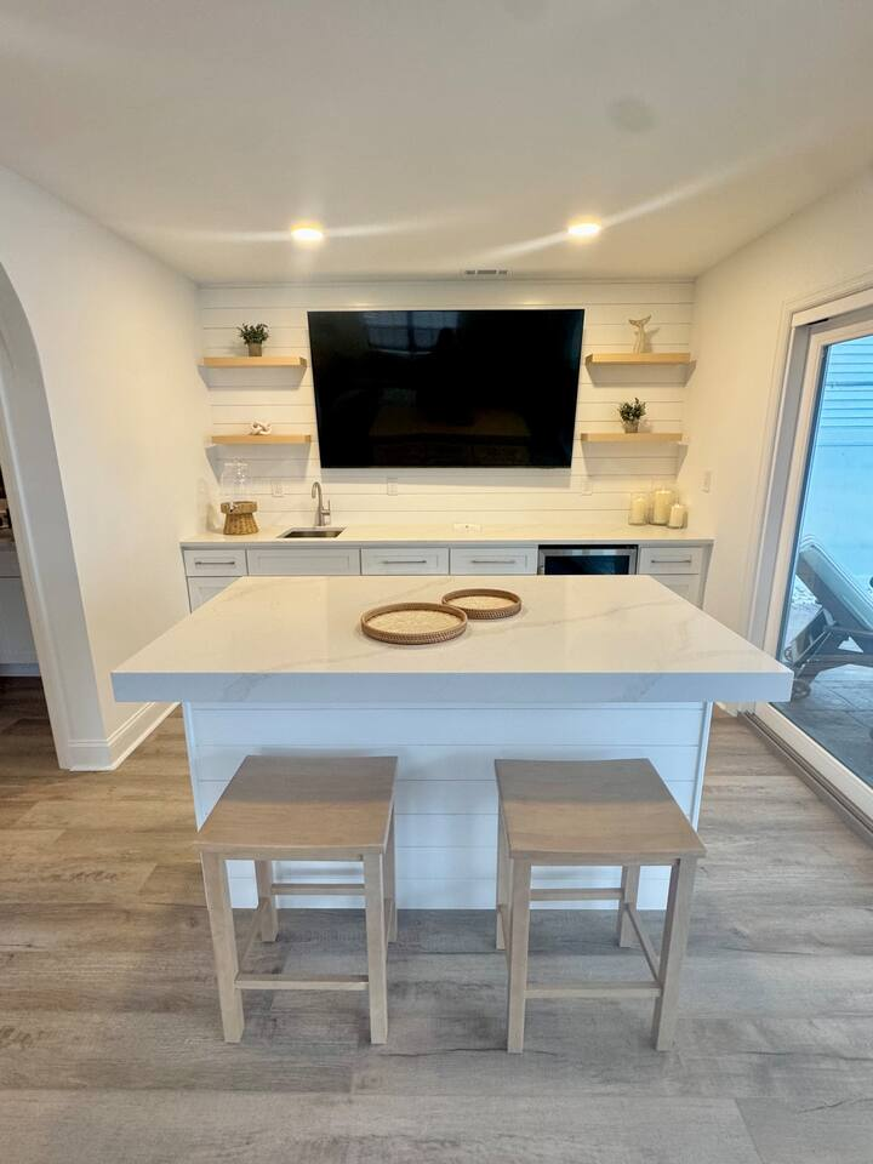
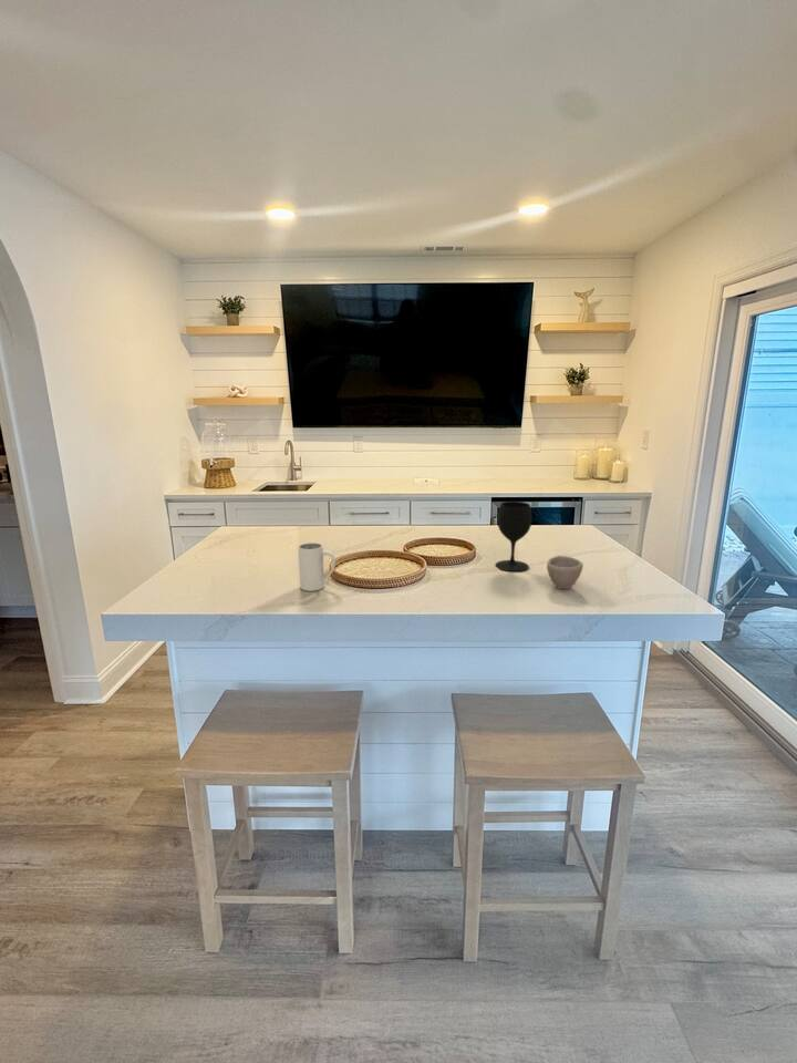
+ cup [546,555,584,590]
+ mug [297,541,337,592]
+ wine glass [495,500,534,572]
